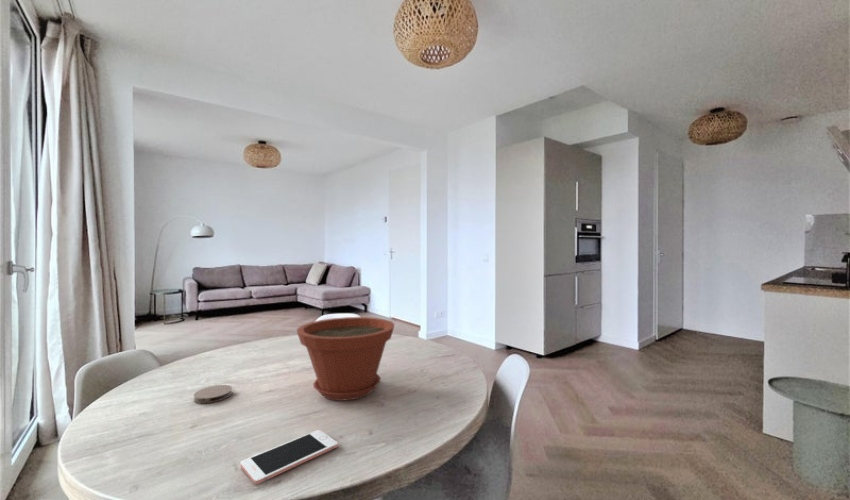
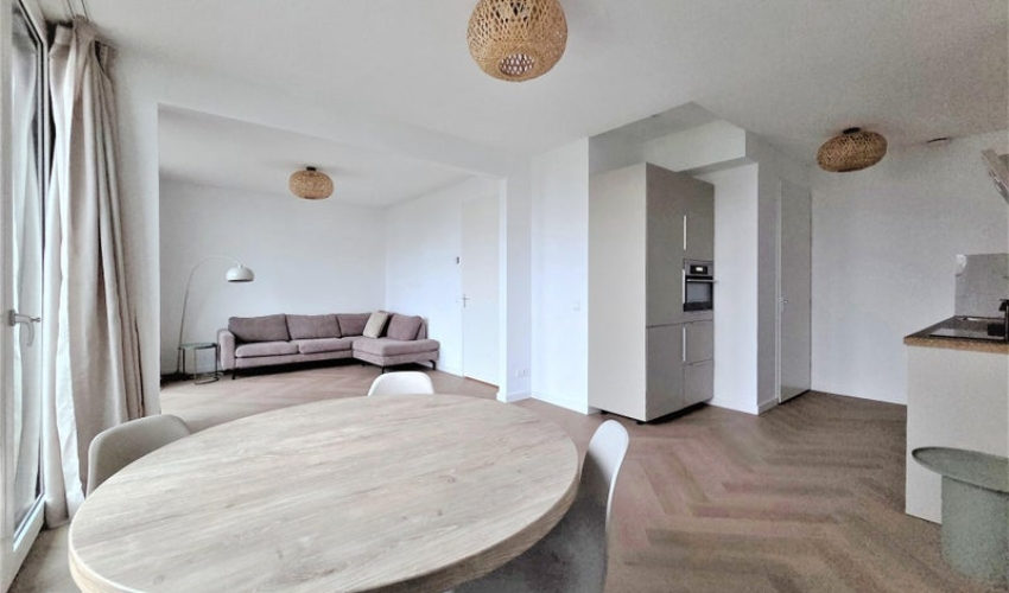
- cell phone [240,429,339,485]
- coaster [193,384,233,404]
- plant pot [296,316,395,402]
